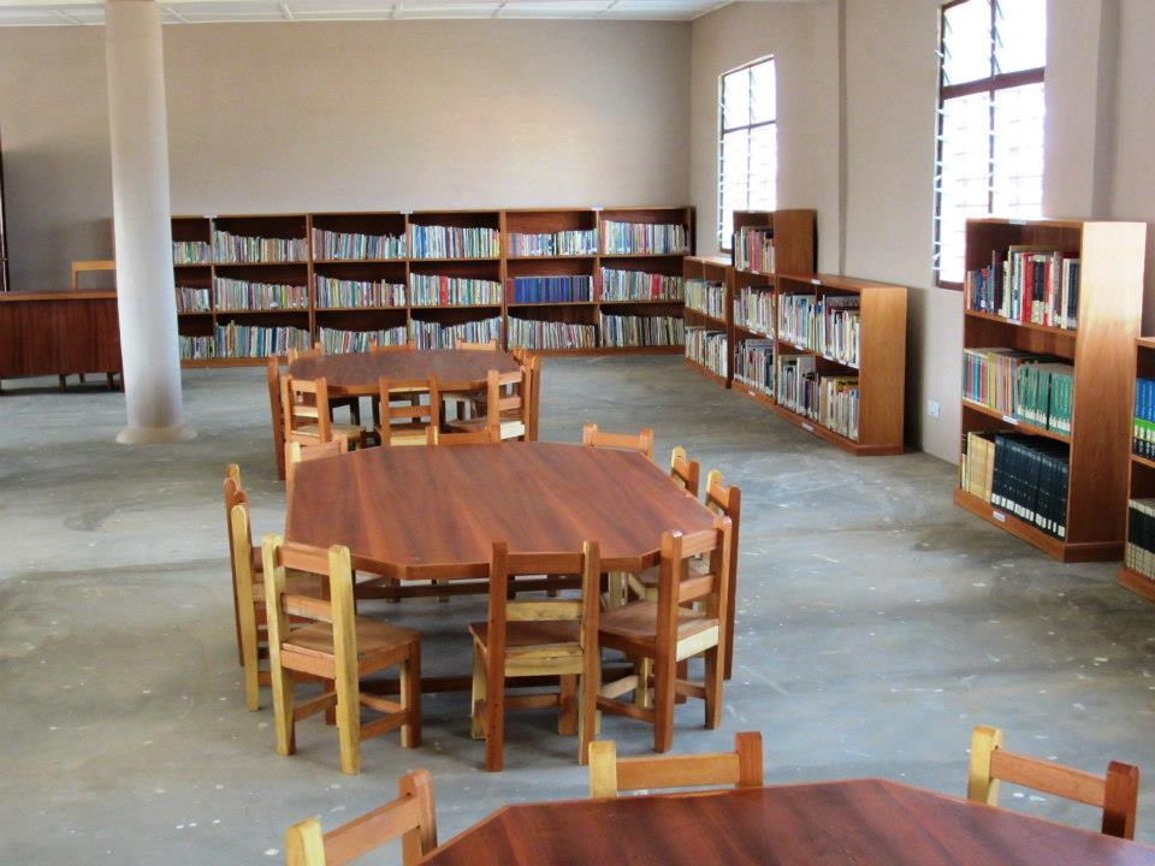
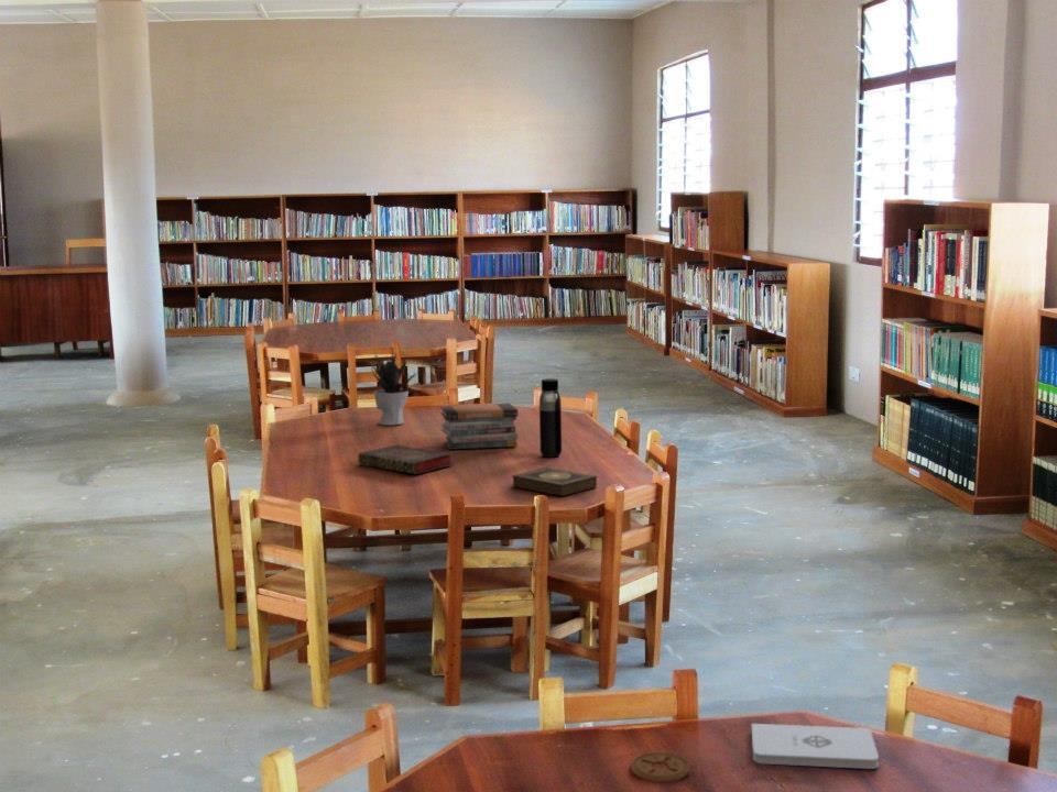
+ book [511,466,598,497]
+ notepad [751,723,880,770]
+ book [357,443,455,475]
+ book stack [439,402,519,451]
+ water bottle [538,377,563,459]
+ coaster [630,751,690,783]
+ potted plant [369,352,418,427]
